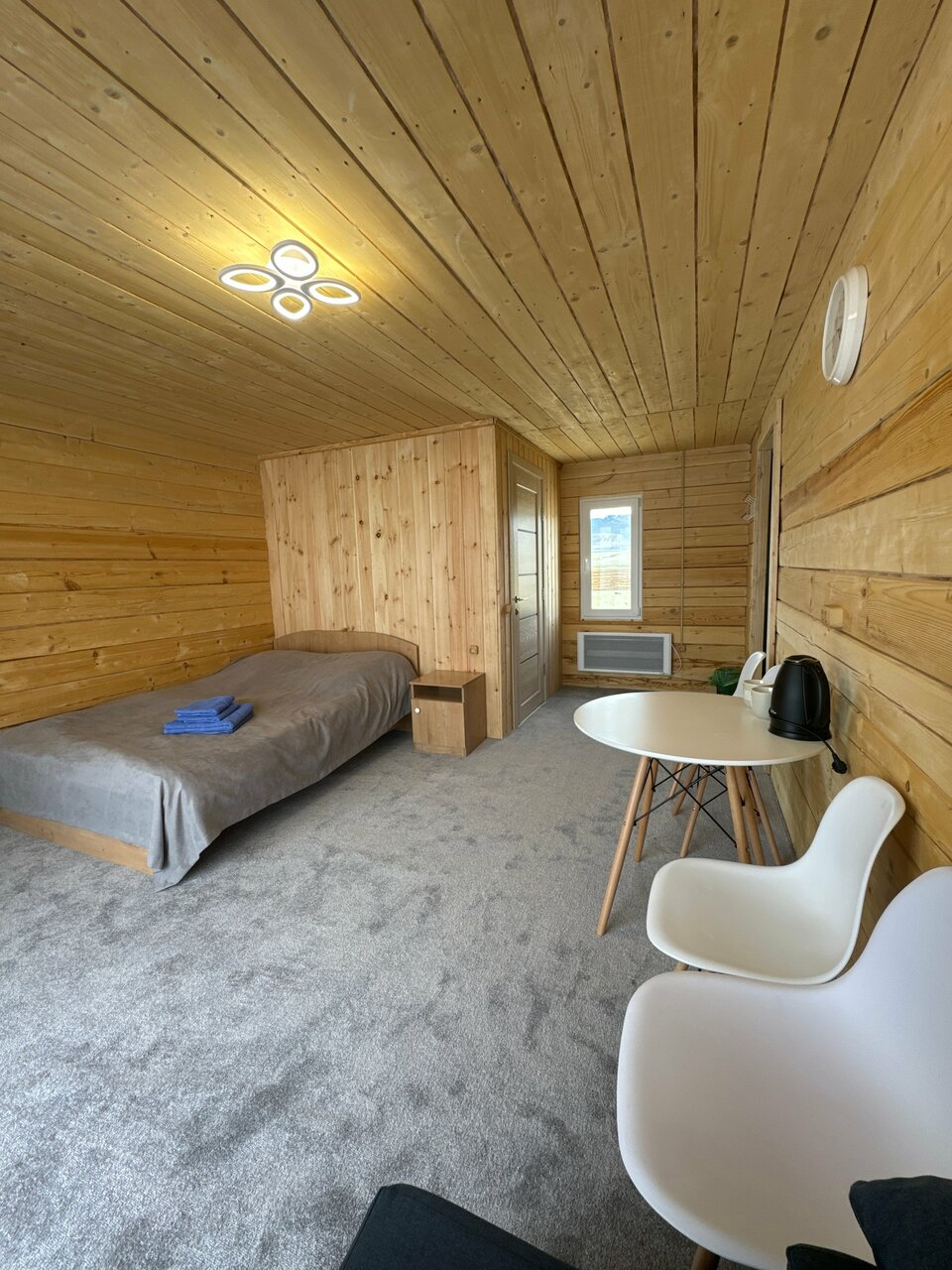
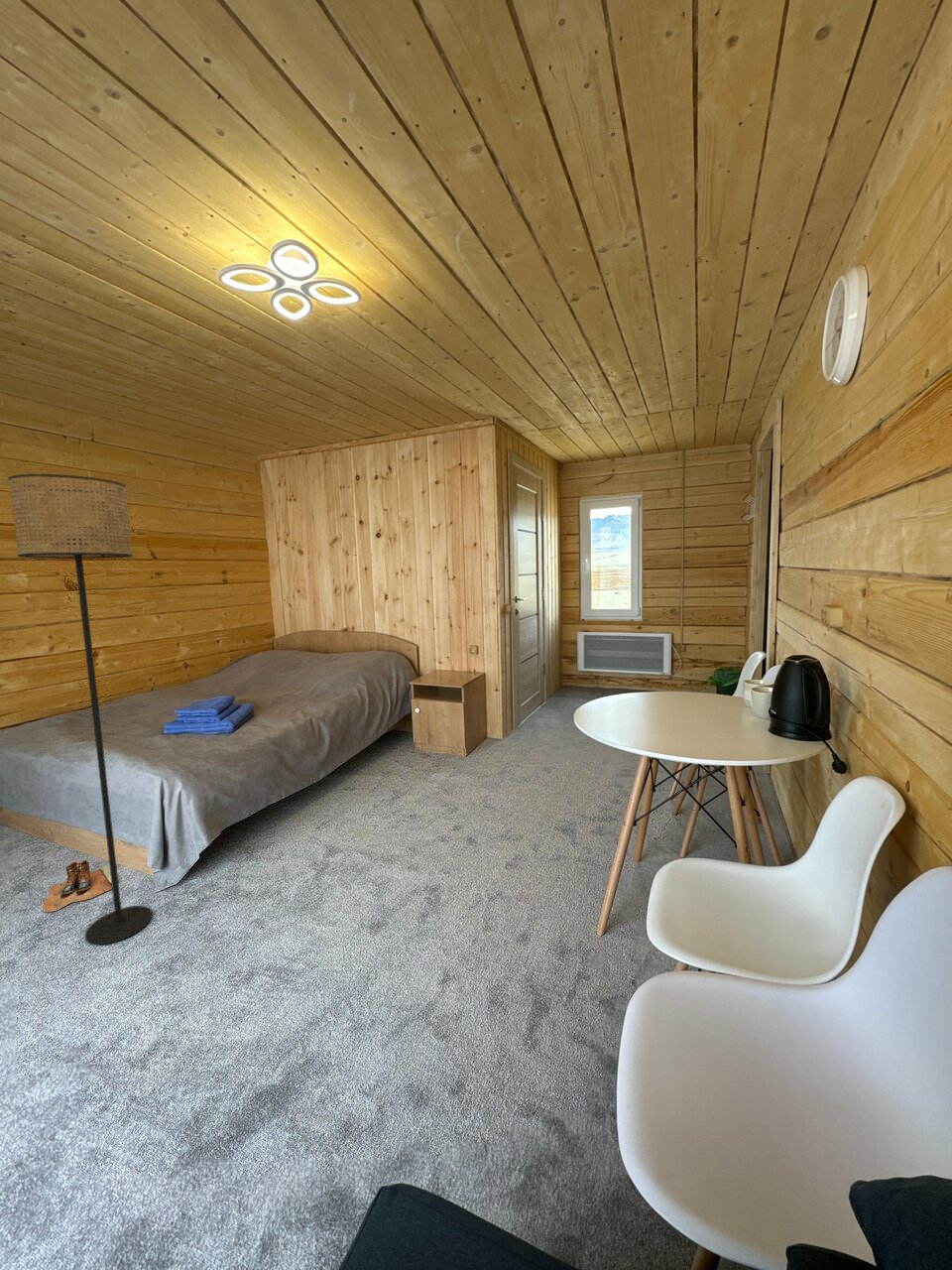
+ boots [43,859,112,913]
+ floor lamp [7,473,153,946]
